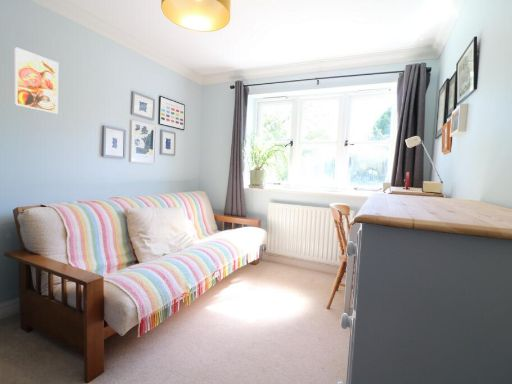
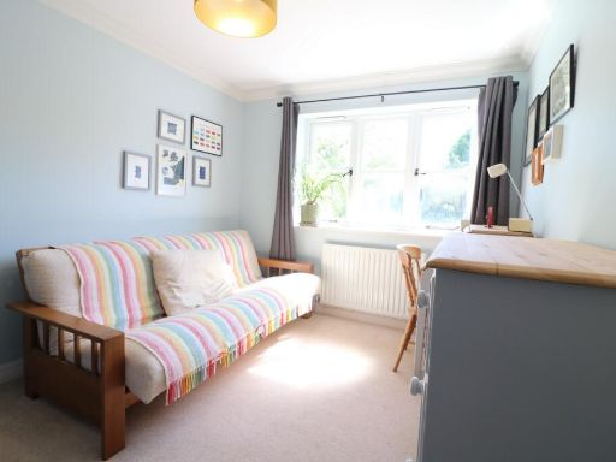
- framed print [13,46,59,115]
